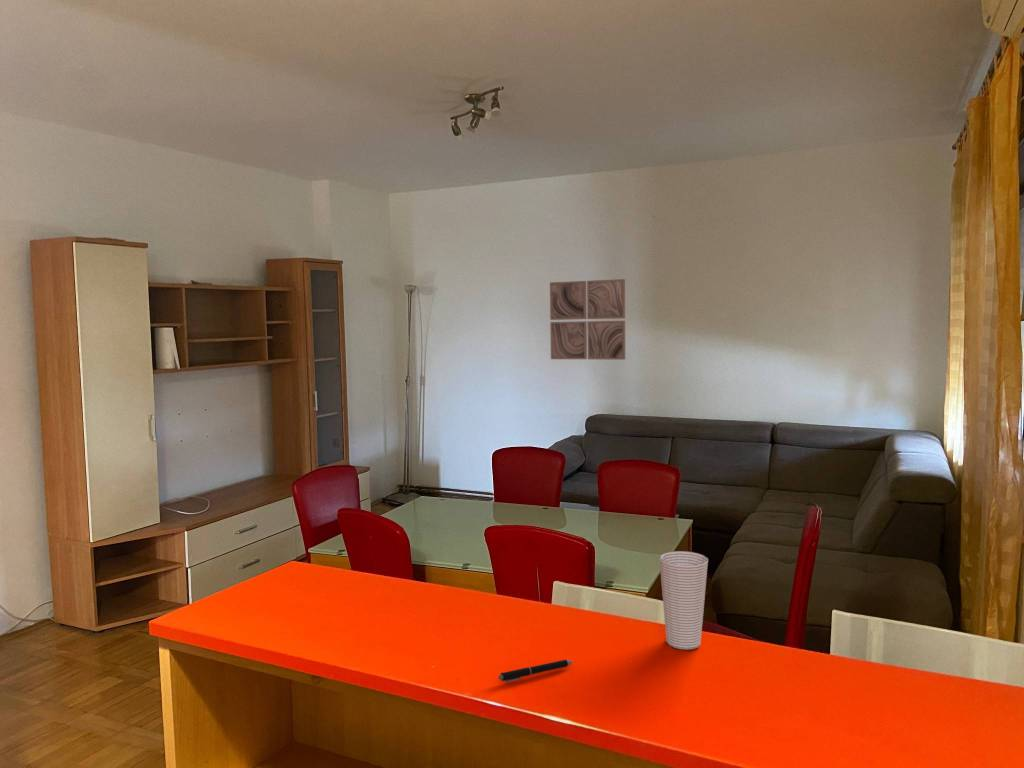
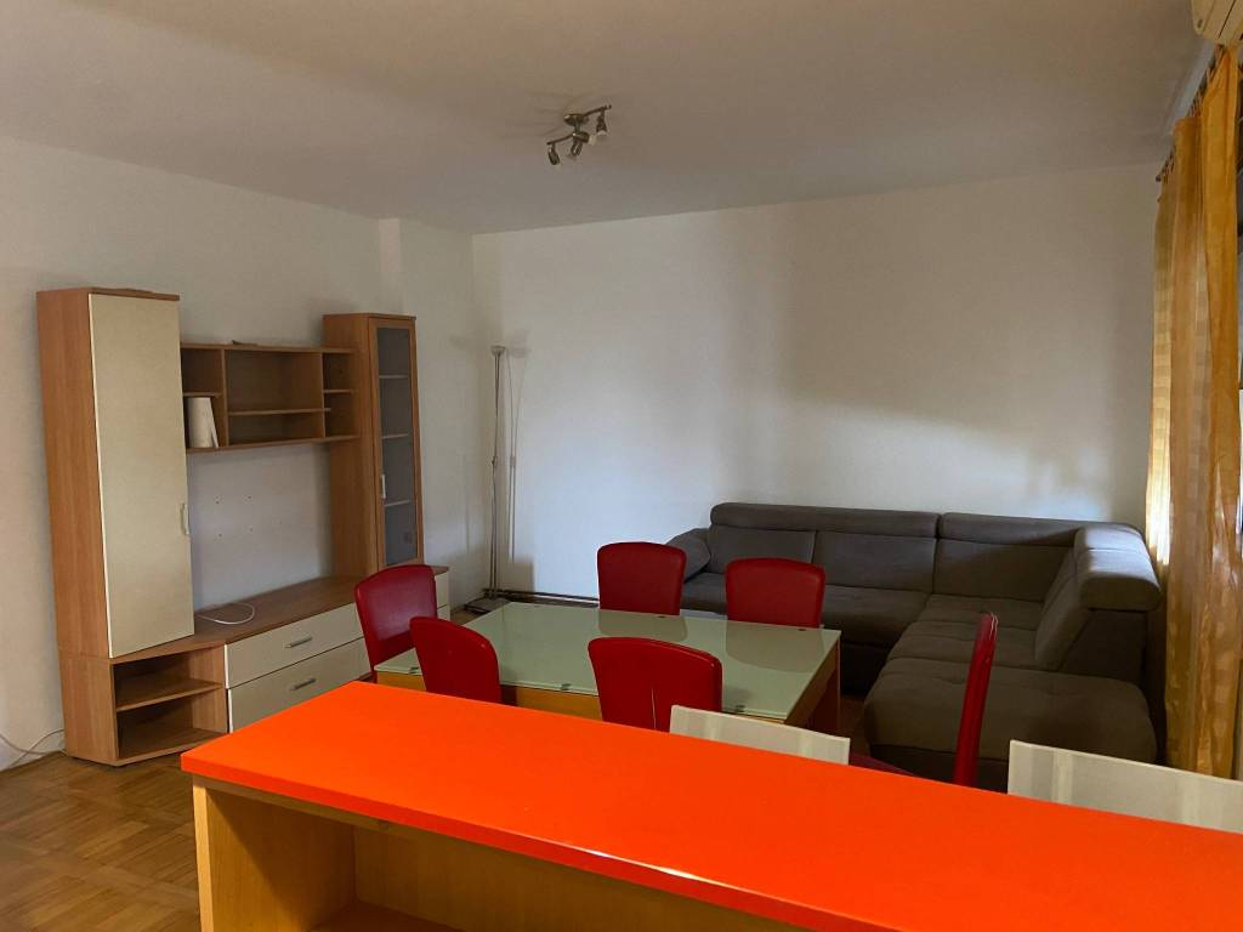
- pen [498,659,574,683]
- wall art [549,278,626,361]
- cup [658,550,709,650]
